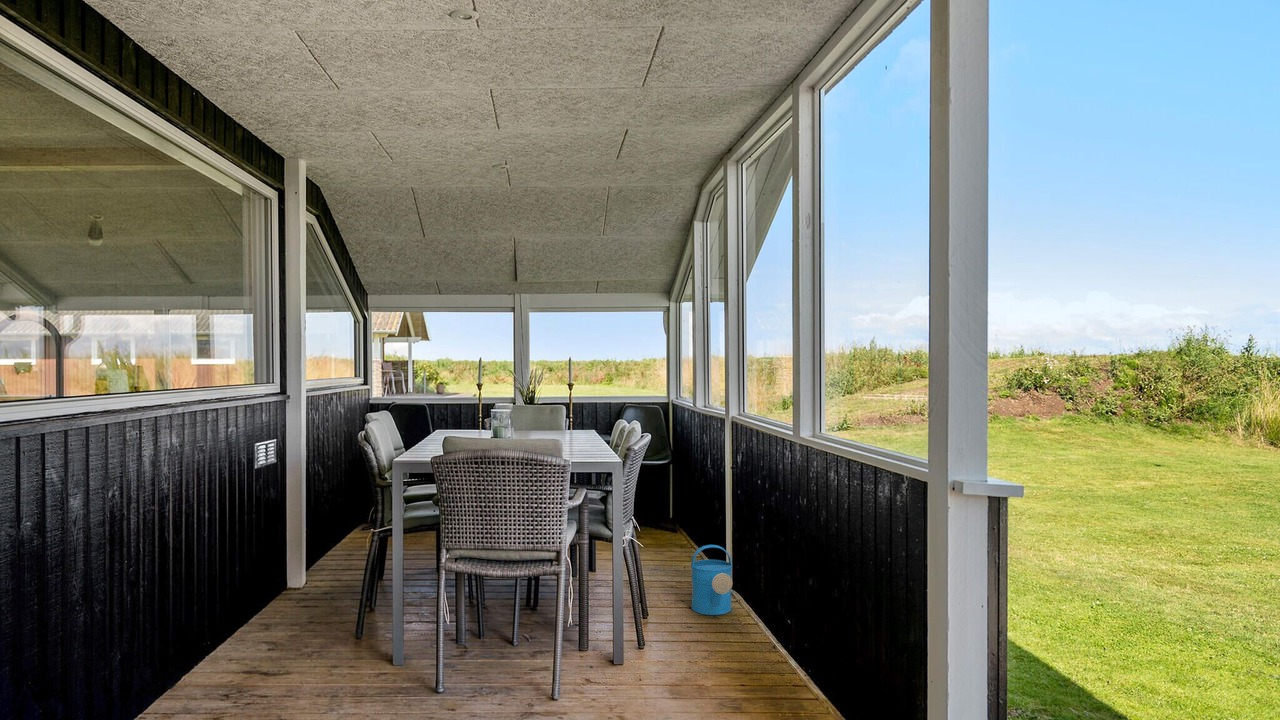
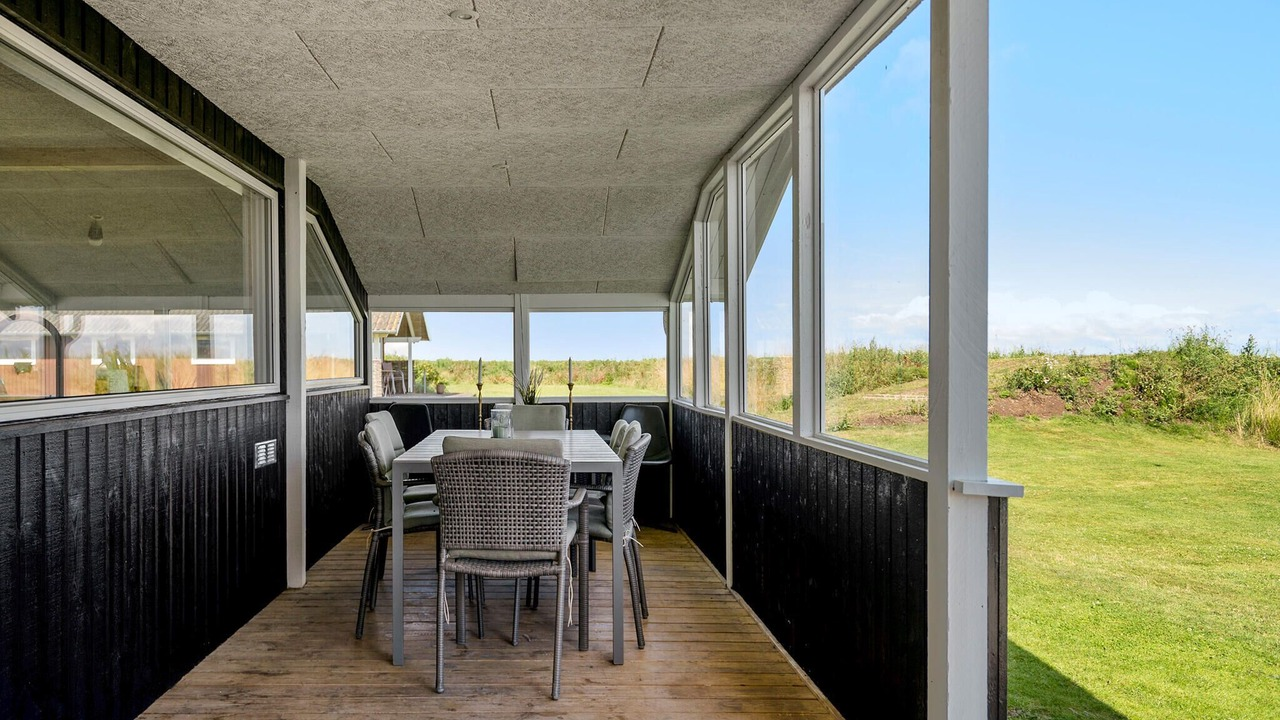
- watering can [690,544,733,616]
